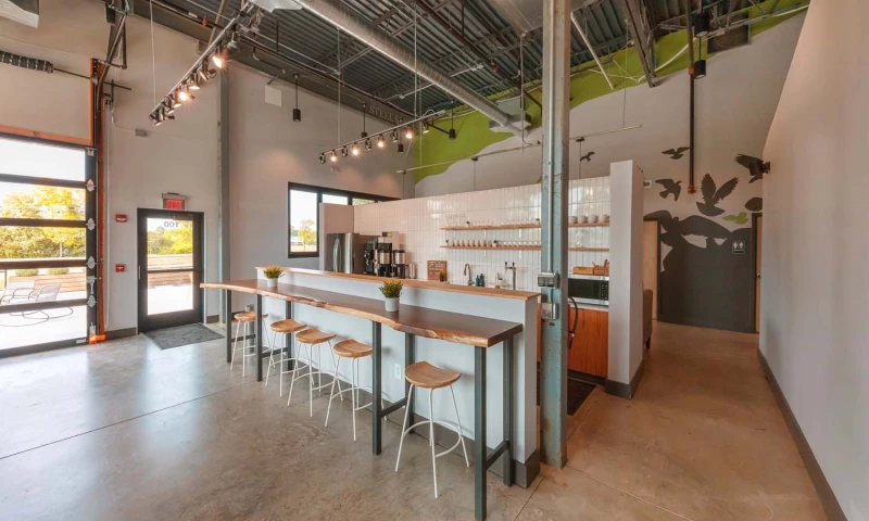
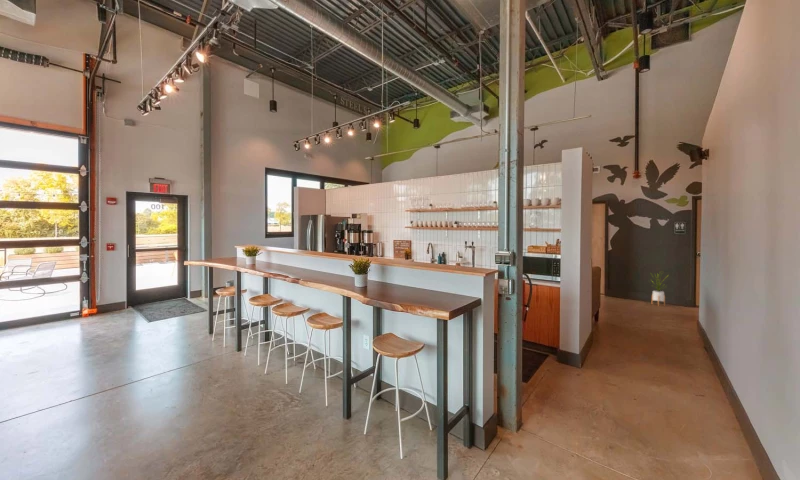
+ house plant [646,271,668,307]
